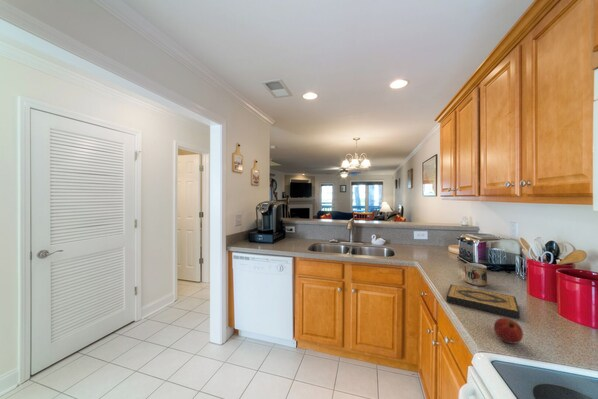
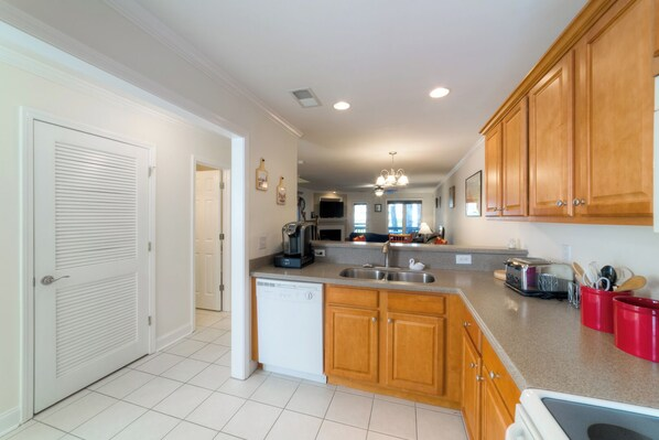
- hardback book [445,284,521,320]
- apple [493,316,524,345]
- mug [464,262,488,287]
